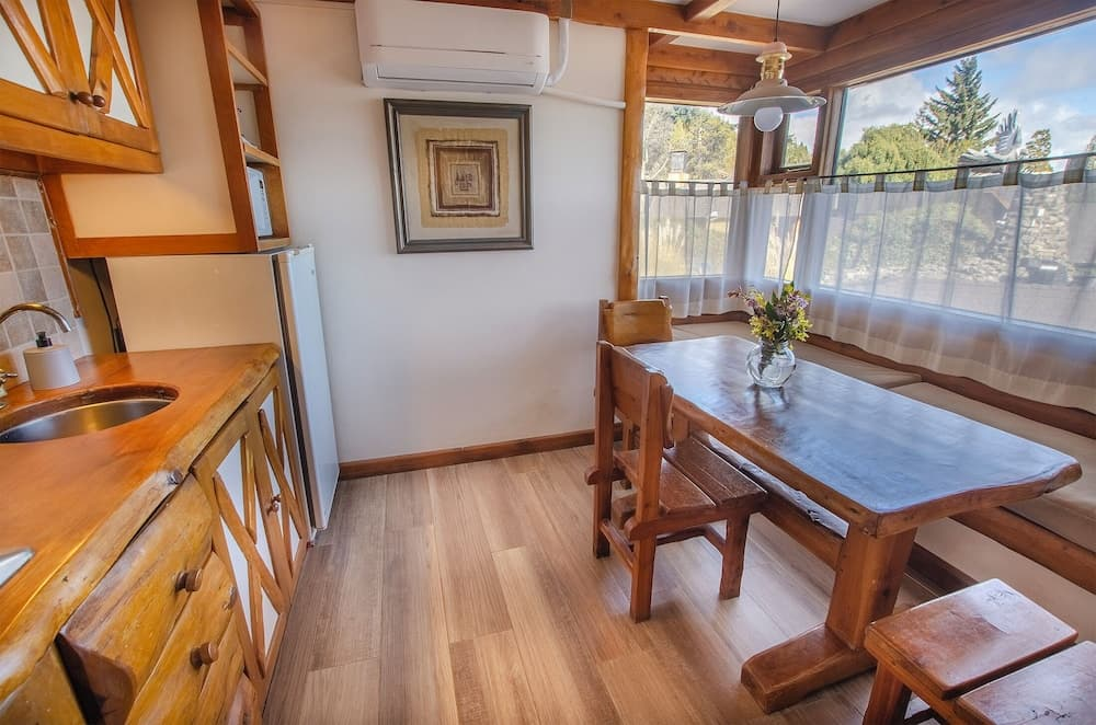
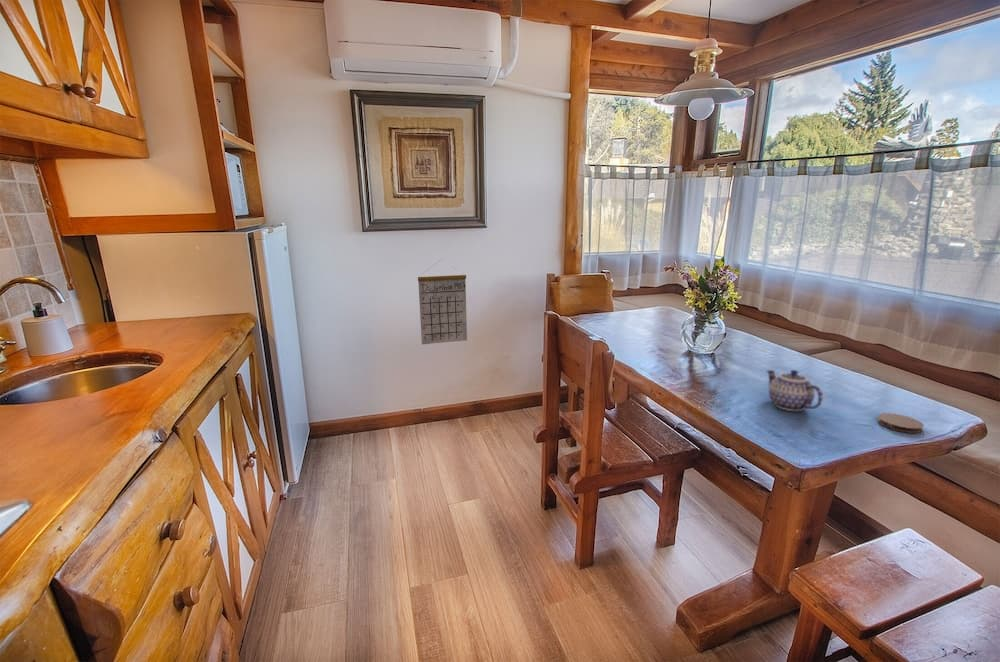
+ coaster [876,412,925,434]
+ calendar [417,259,468,345]
+ teapot [765,369,824,412]
